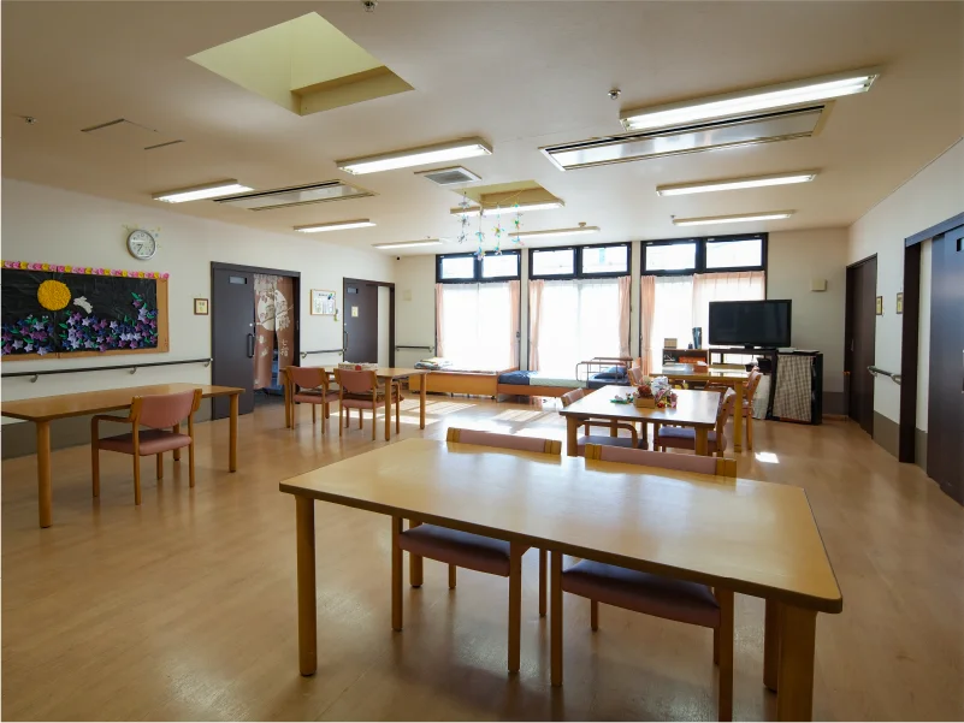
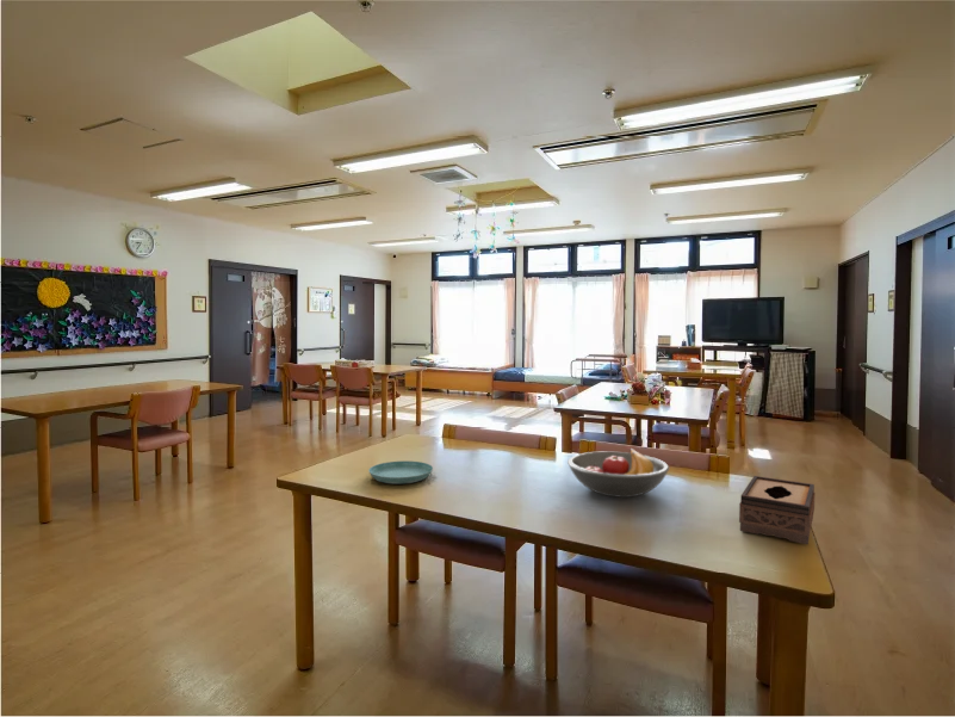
+ tissue box [738,475,817,545]
+ fruit bowl [566,447,670,499]
+ saucer [367,459,434,484]
